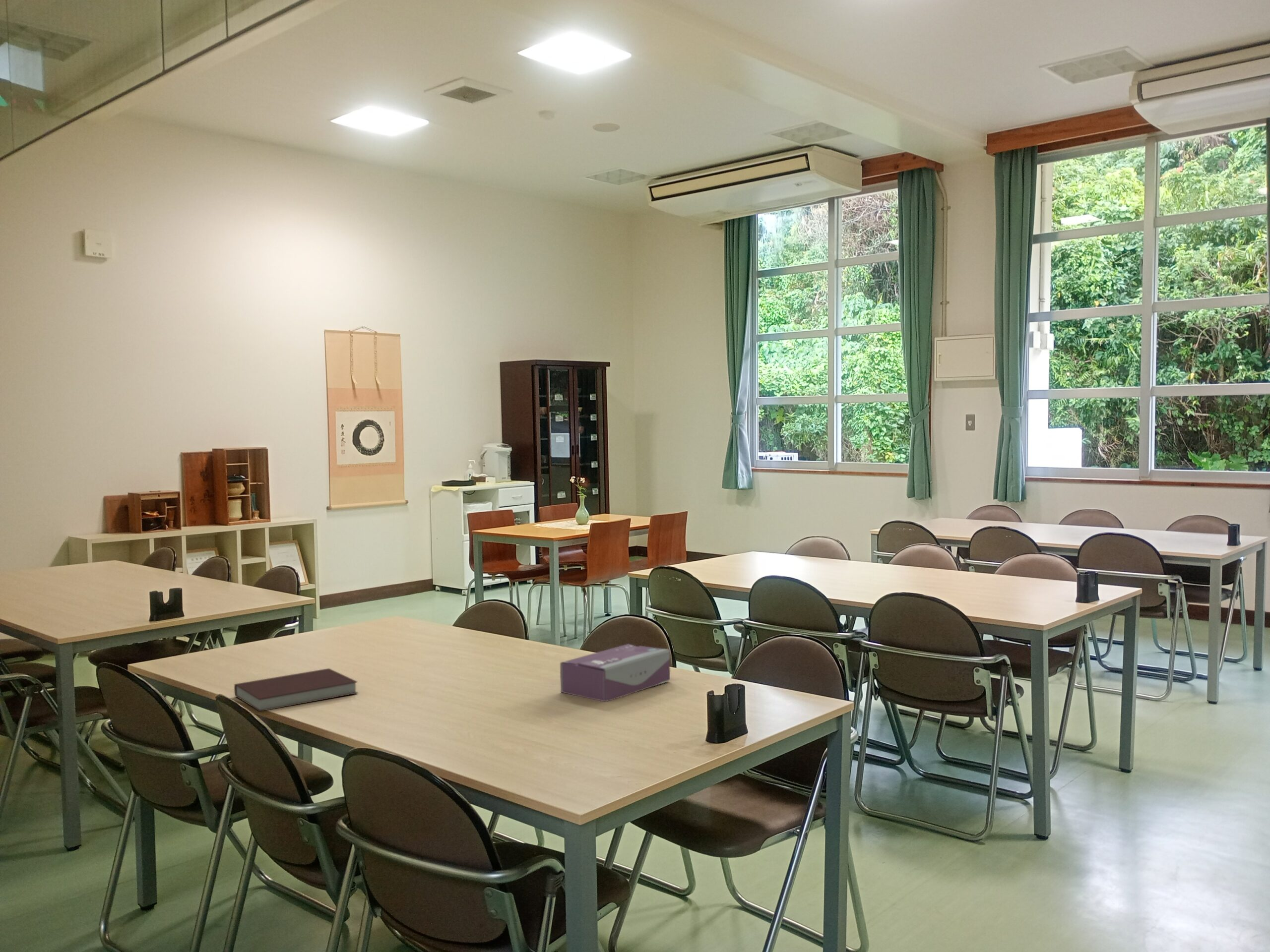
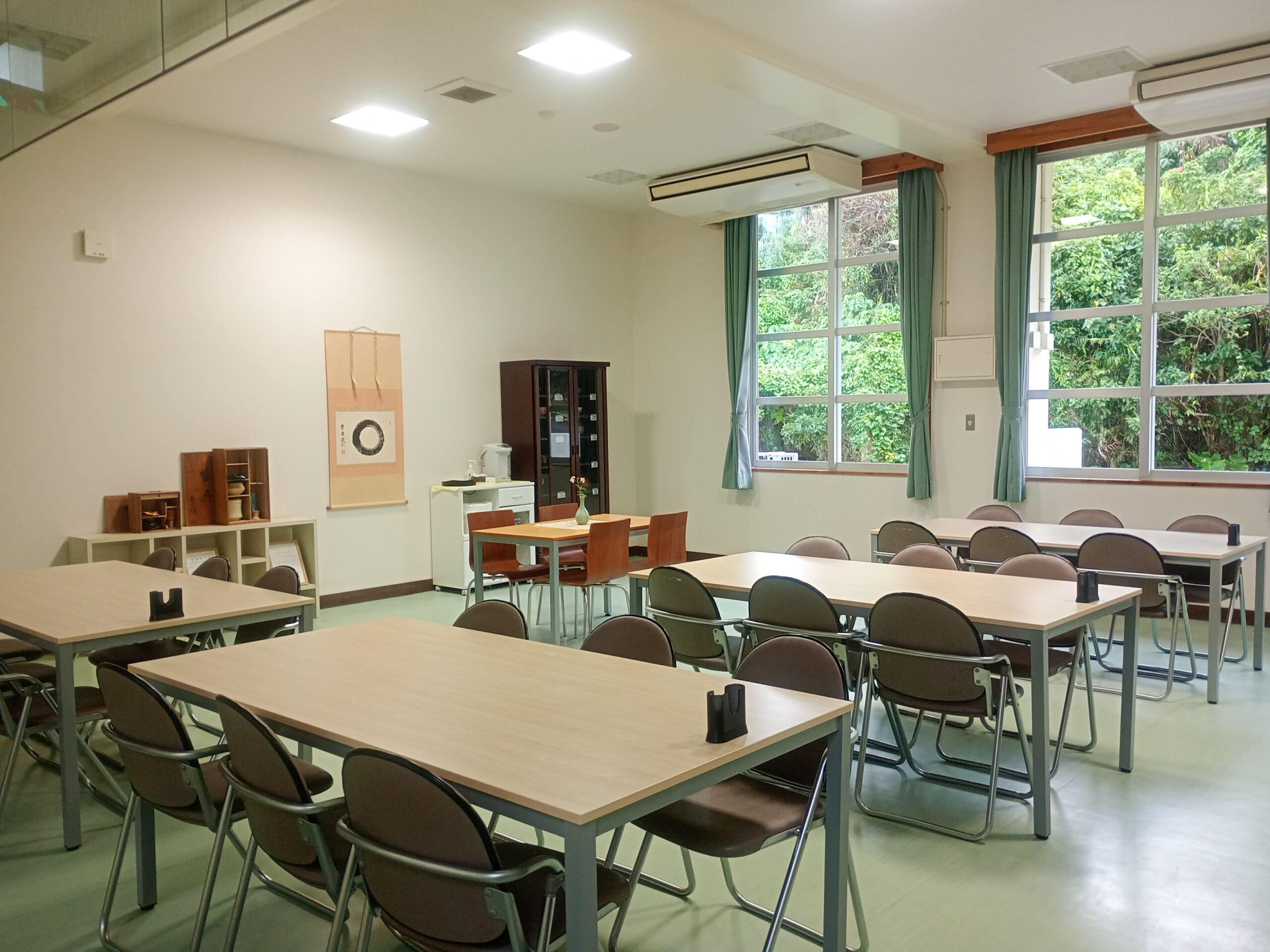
- tissue box [560,644,671,702]
- notebook [234,668,359,712]
